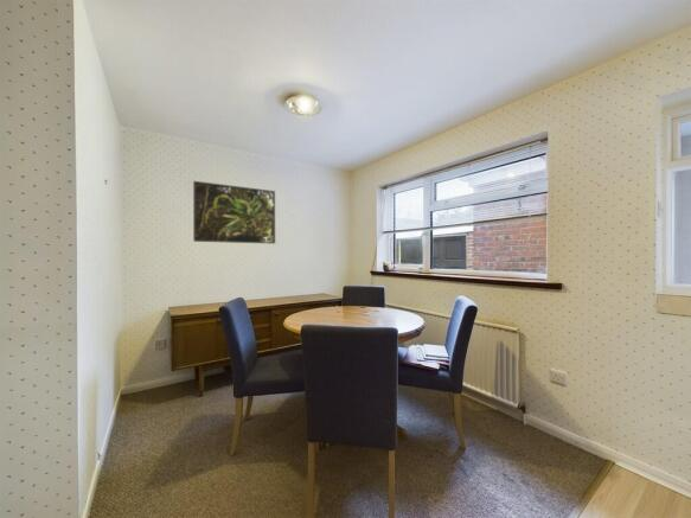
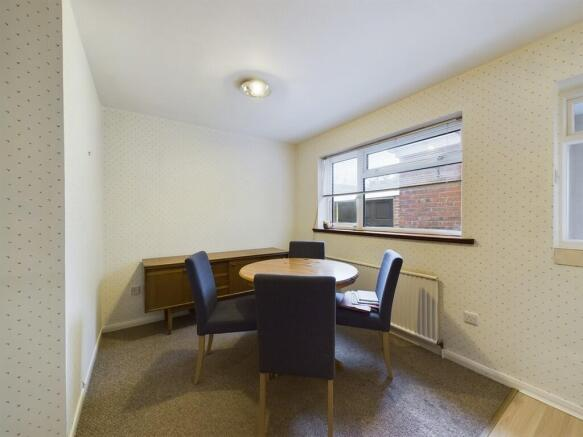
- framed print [192,180,276,245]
